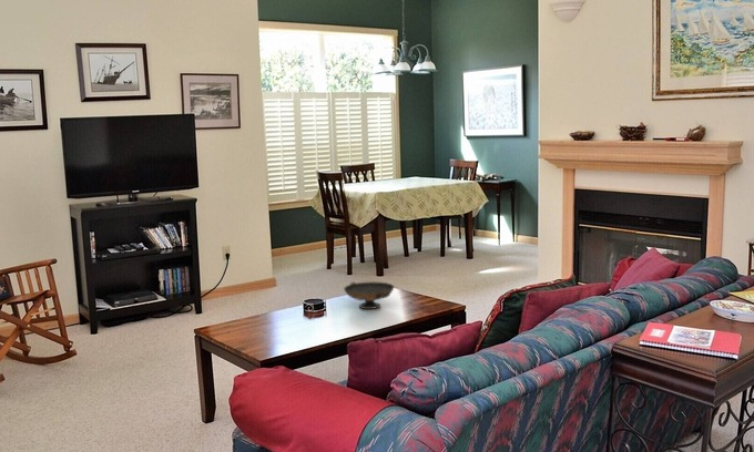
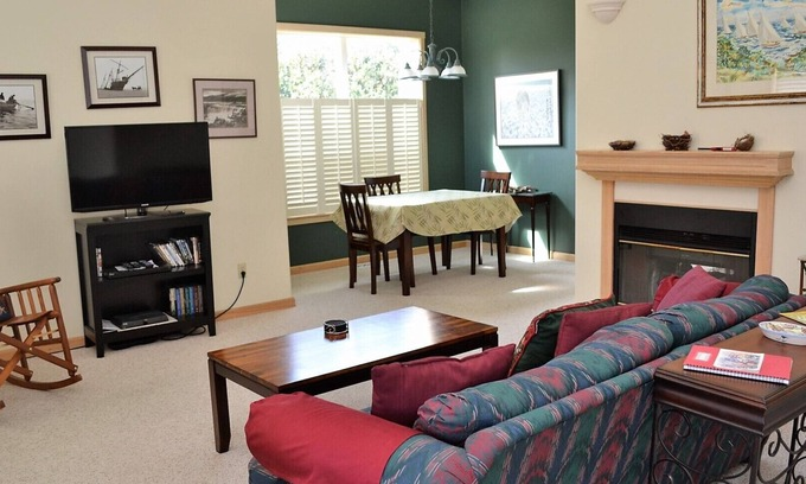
- decorative bowl [343,280,396,310]
